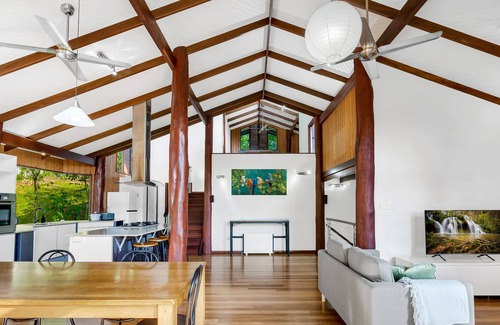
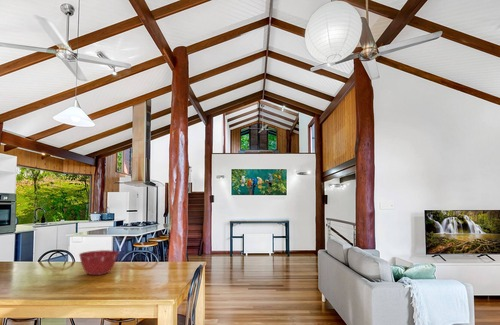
+ mixing bowl [78,249,120,276]
